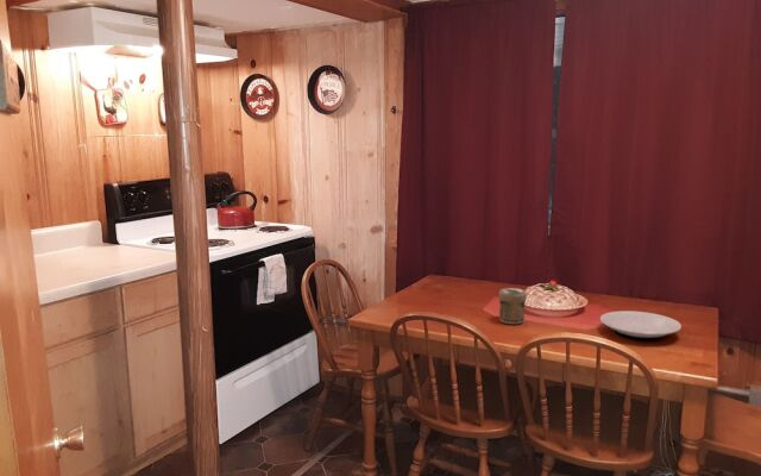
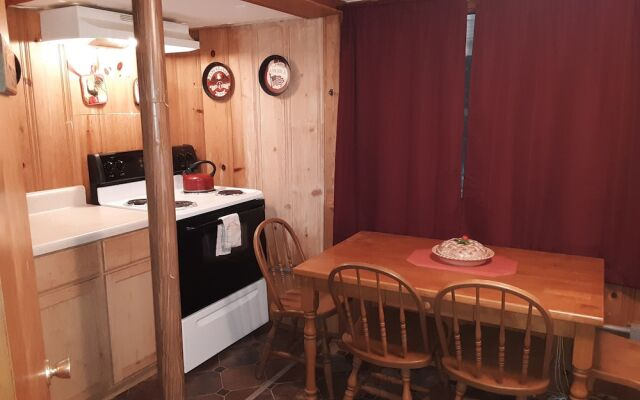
- jar [498,287,528,325]
- plate [599,309,683,342]
